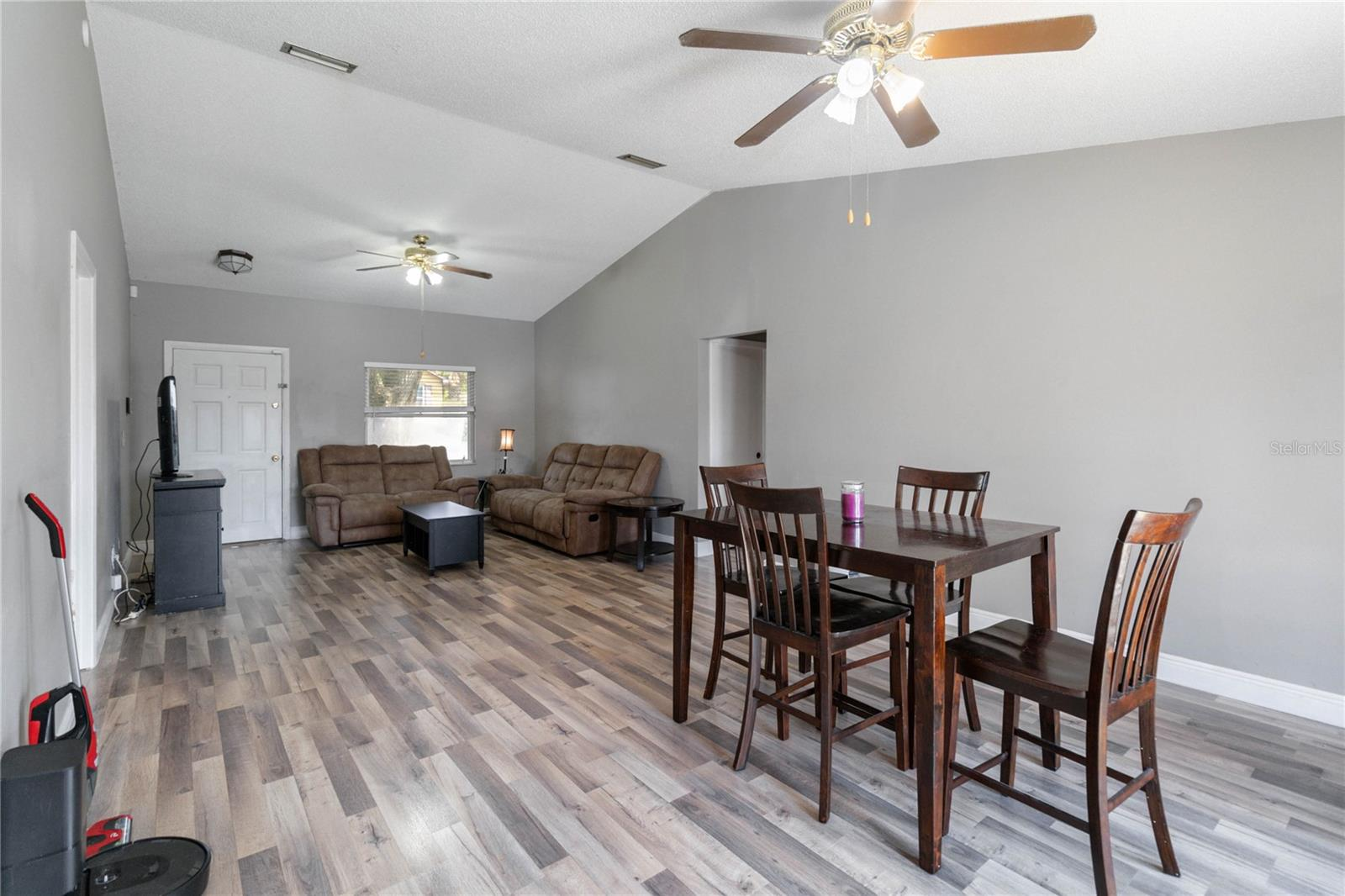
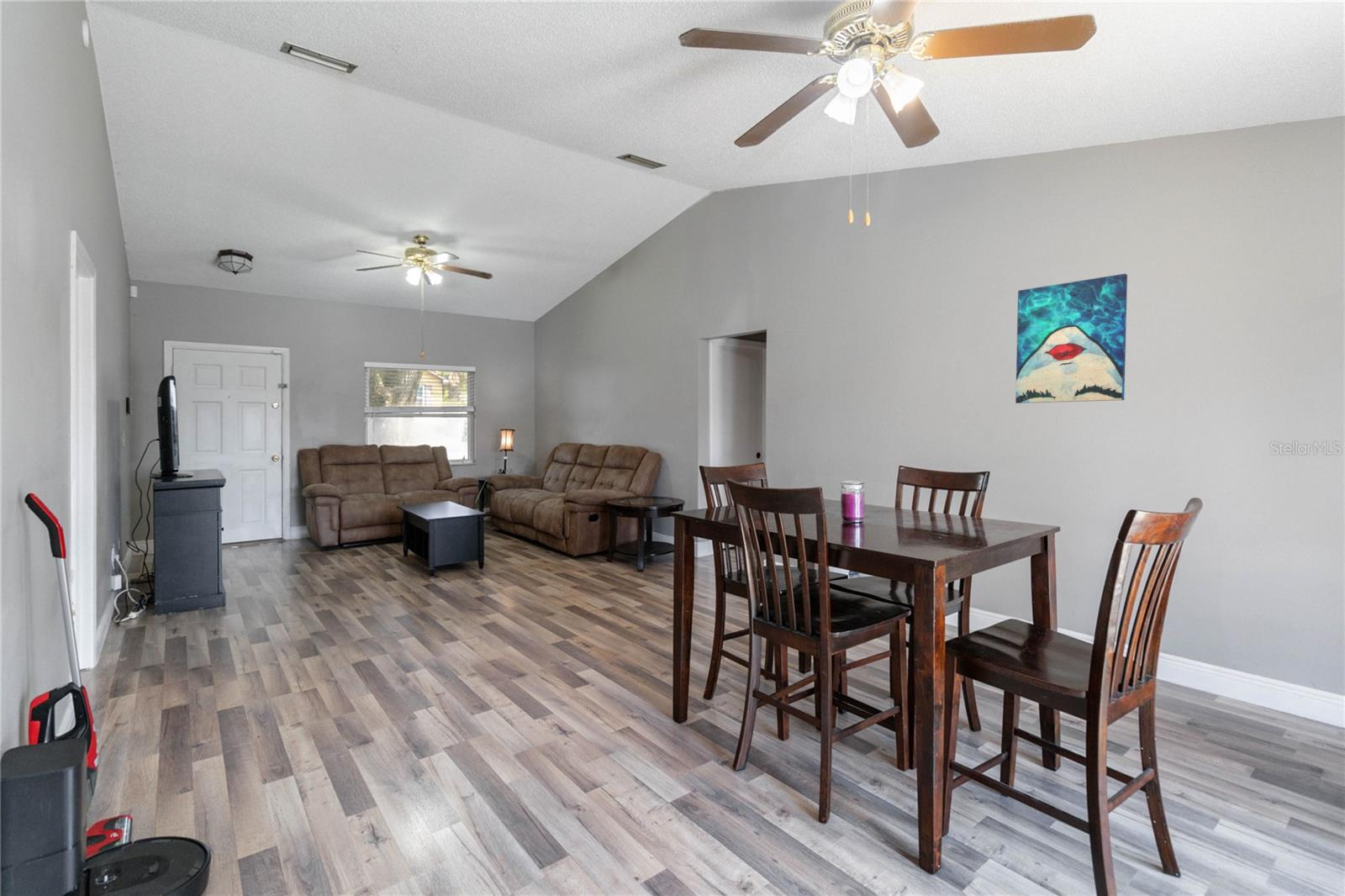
+ wall art [1015,273,1128,404]
